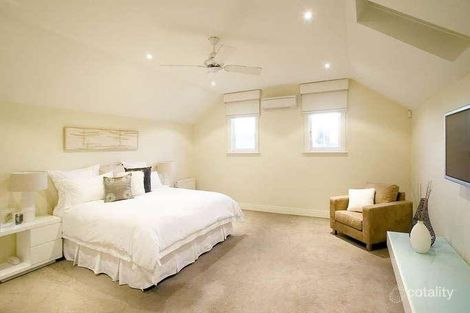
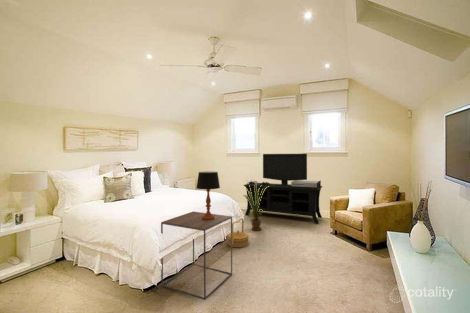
+ house plant [243,178,269,232]
+ media console [243,153,323,224]
+ basket [226,217,250,248]
+ side table [160,211,233,301]
+ table lamp [196,171,221,220]
